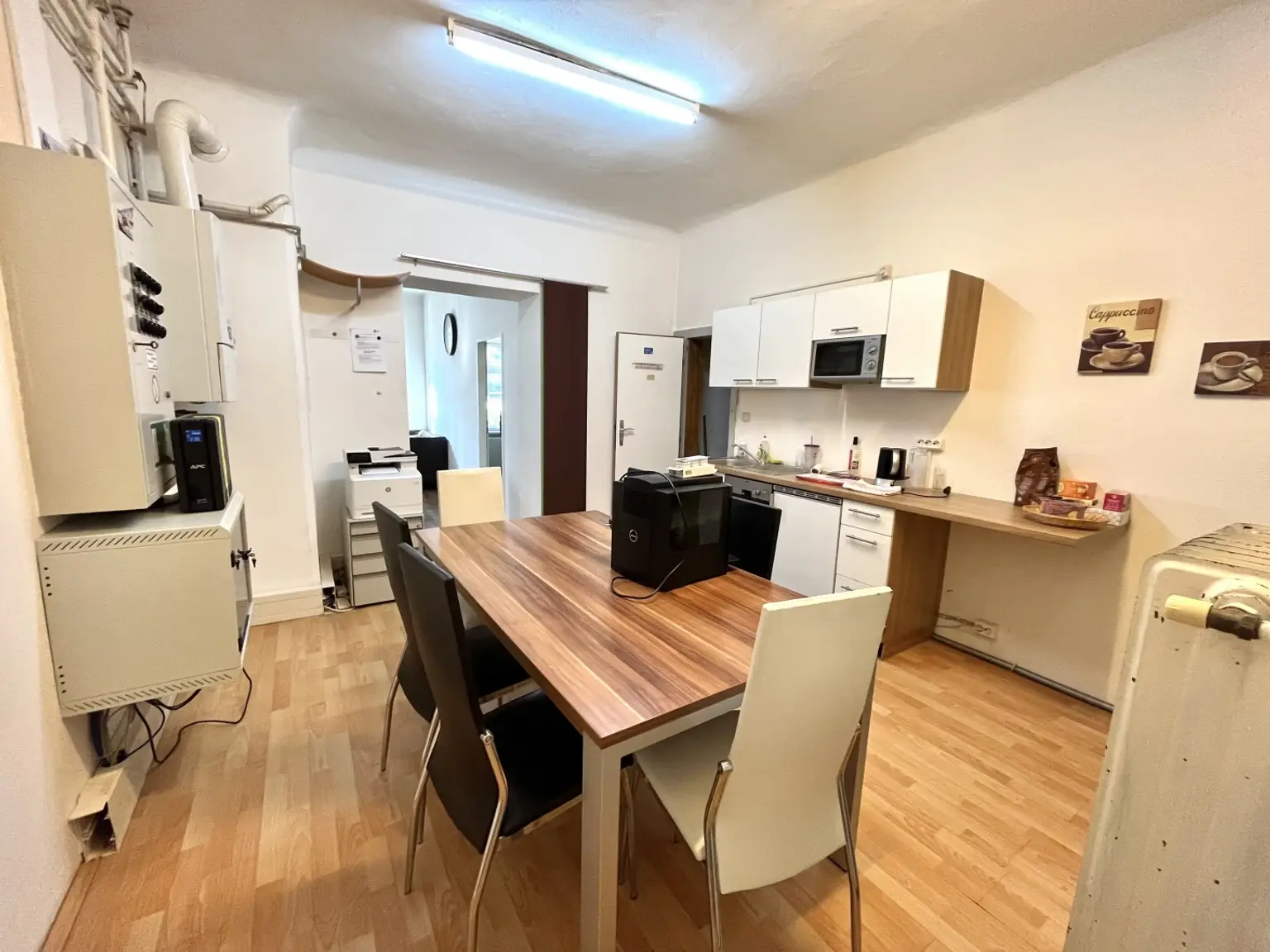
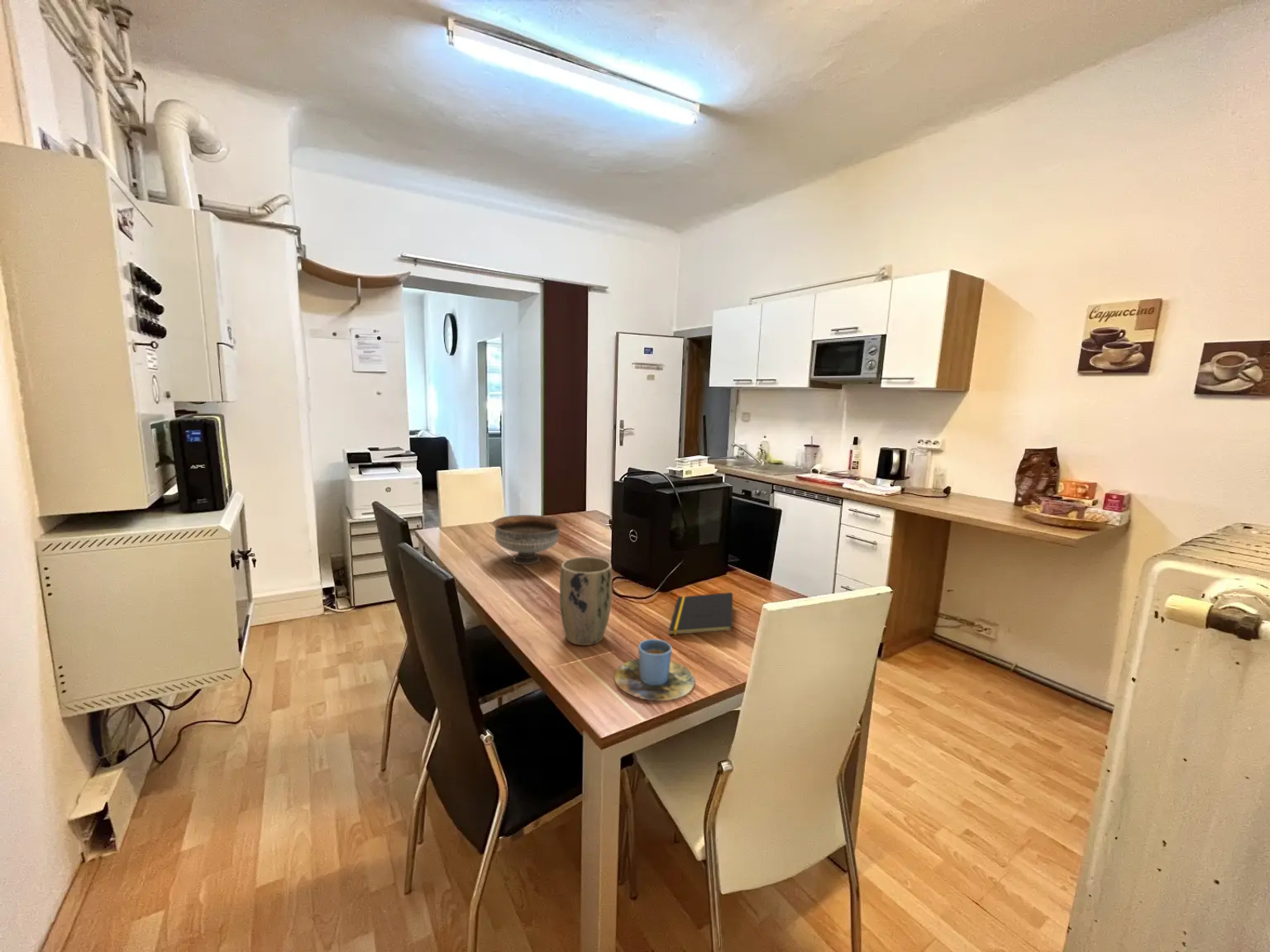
+ notepad [668,592,733,635]
+ plant pot [559,556,613,646]
+ bowl [492,514,563,566]
+ cup [614,638,695,702]
